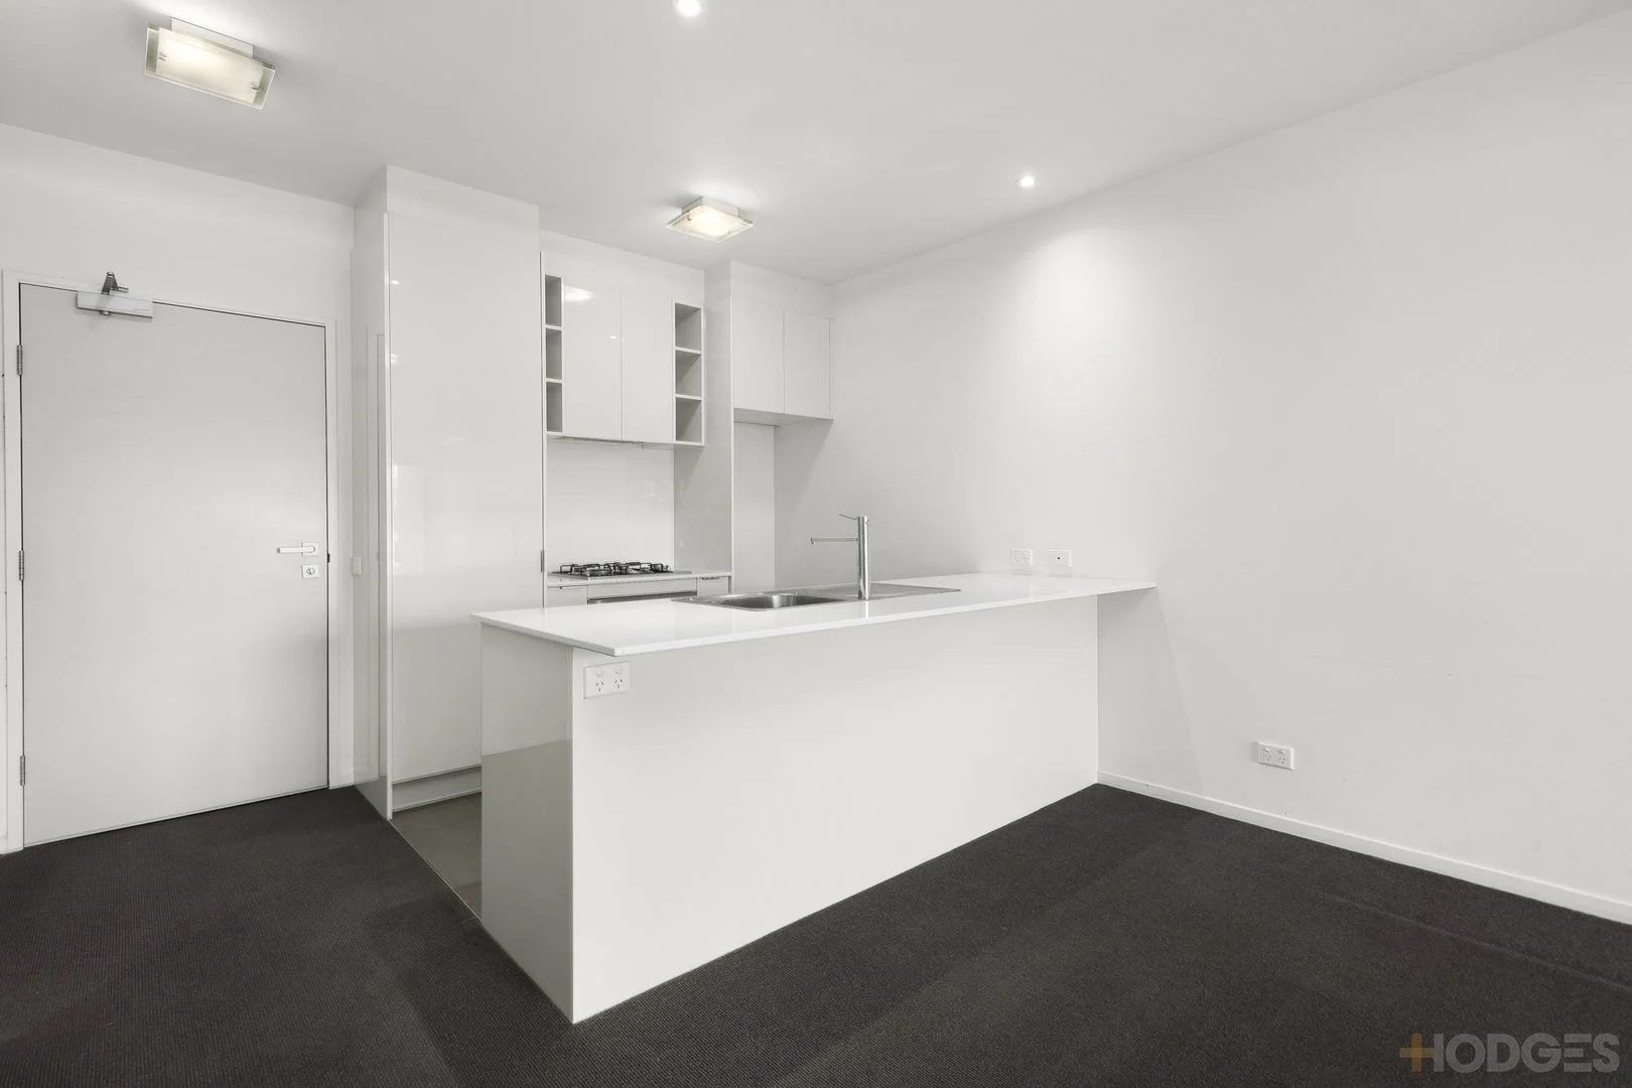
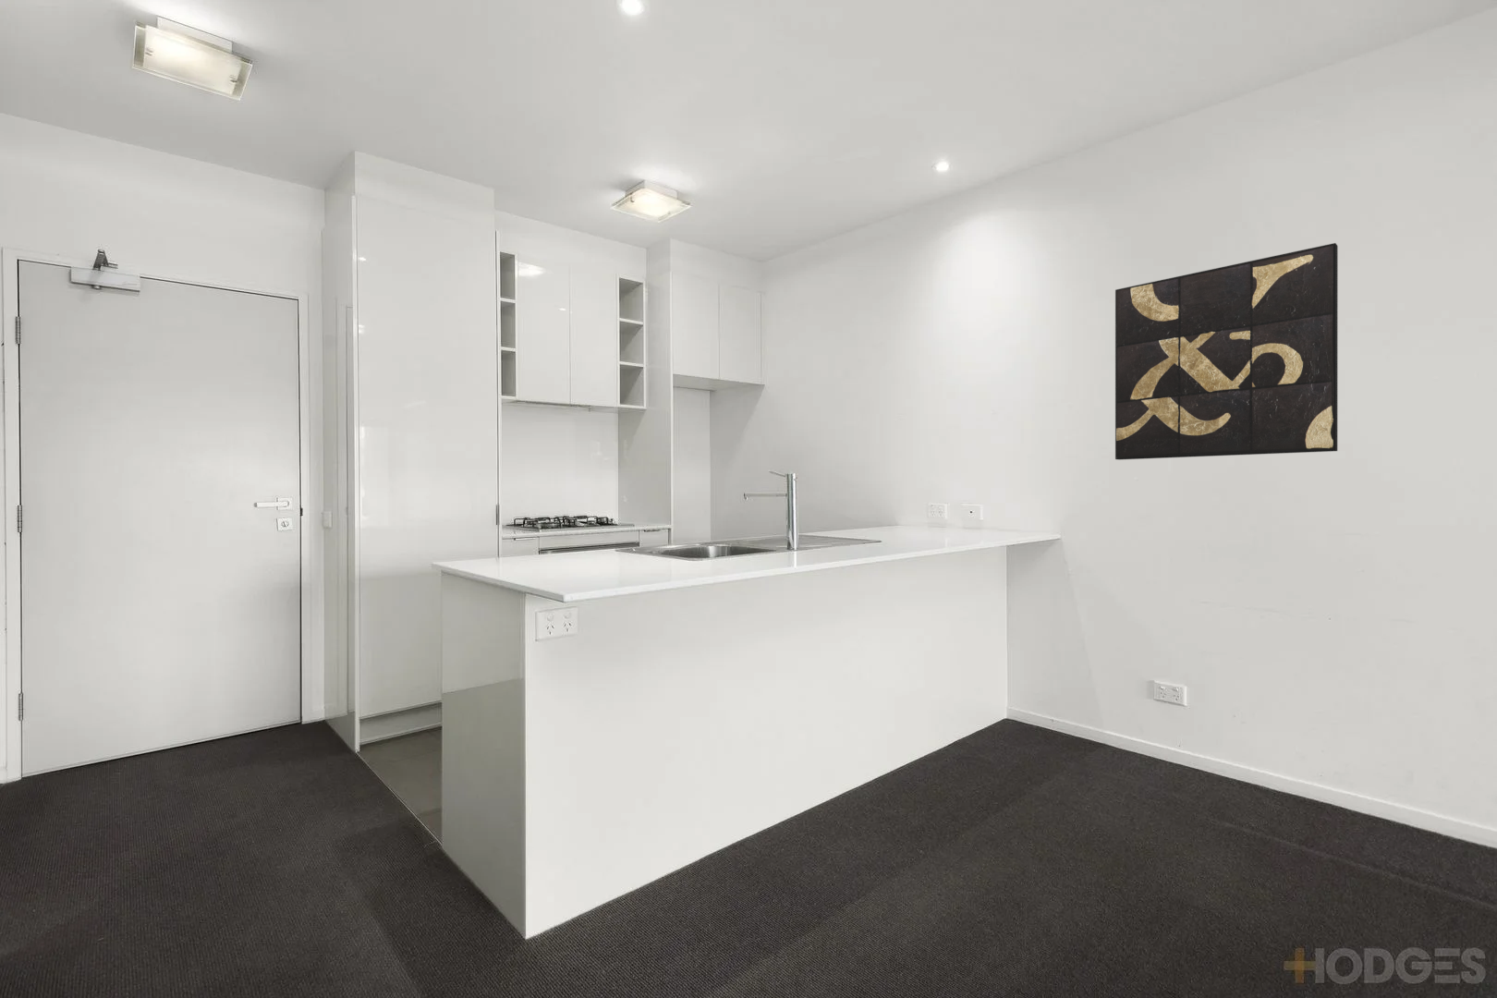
+ wall art [1115,242,1339,460]
